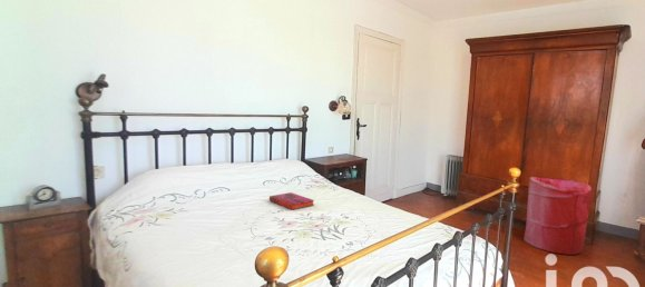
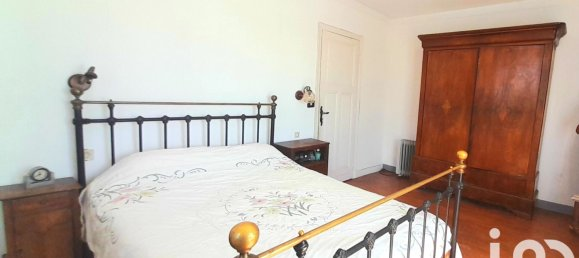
- hardback book [268,191,314,211]
- laundry hamper [524,176,593,256]
